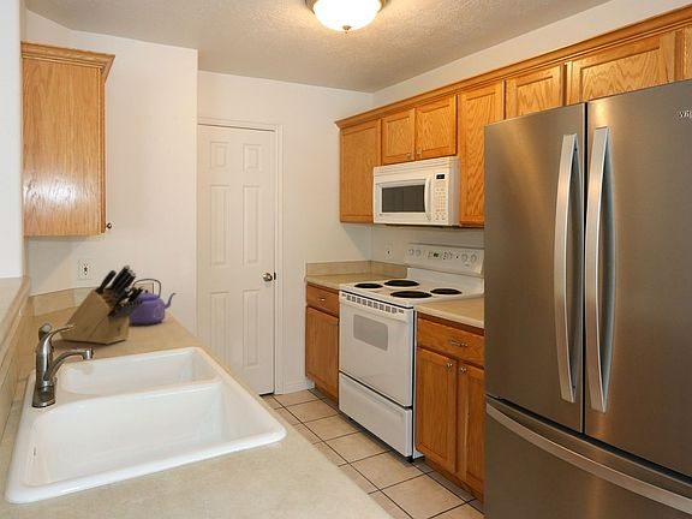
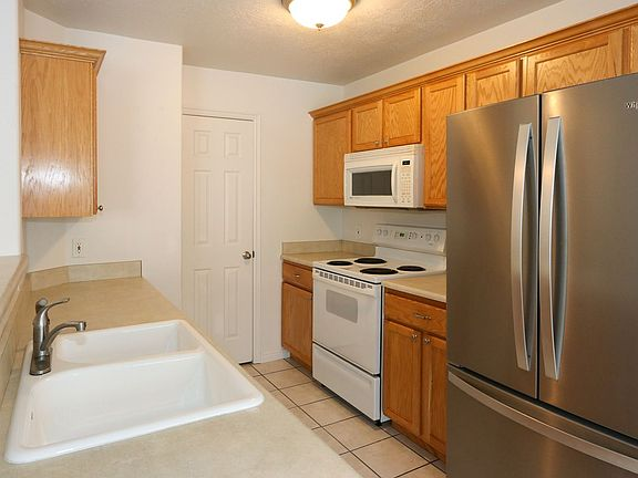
- knife block [58,264,145,345]
- kettle [129,278,177,326]
